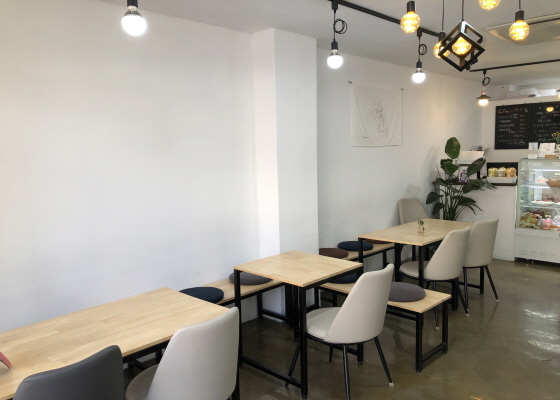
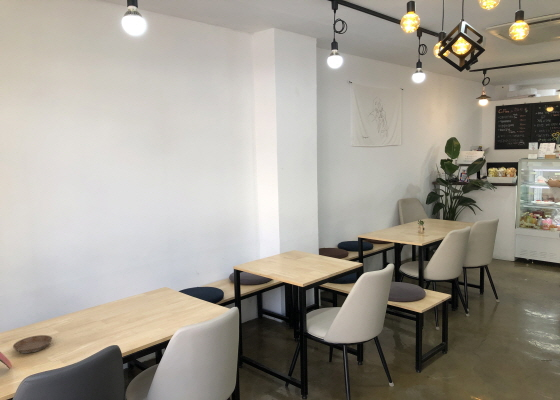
+ saucer [12,334,53,354]
